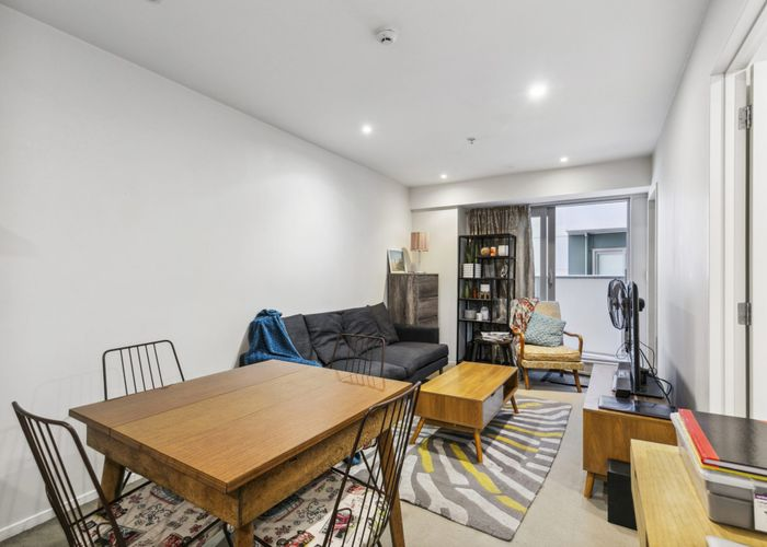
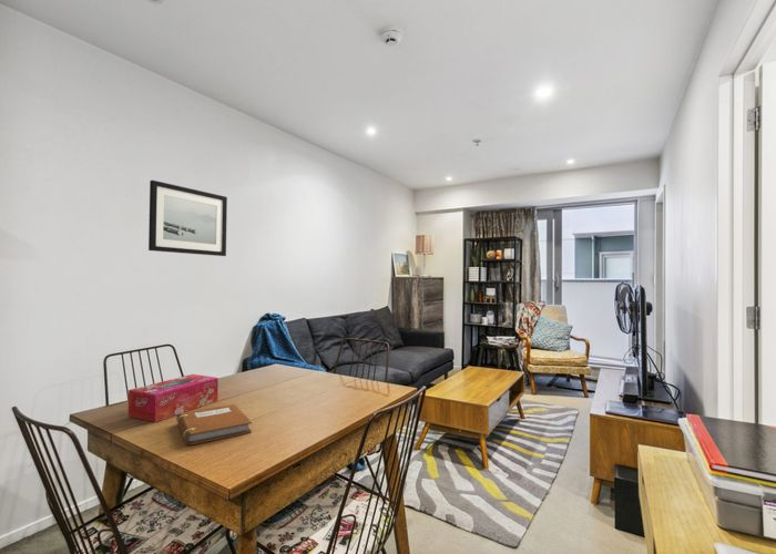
+ wall art [147,179,228,257]
+ notebook [175,403,253,445]
+ tissue box [126,373,219,423]
